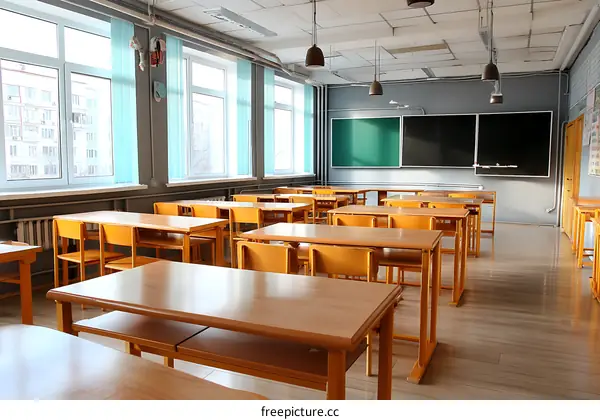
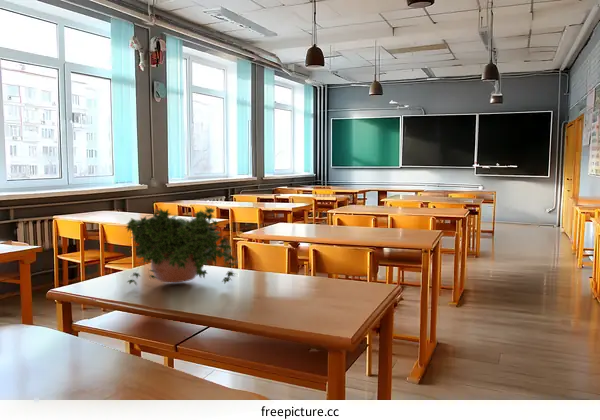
+ potted plant [124,205,240,286]
